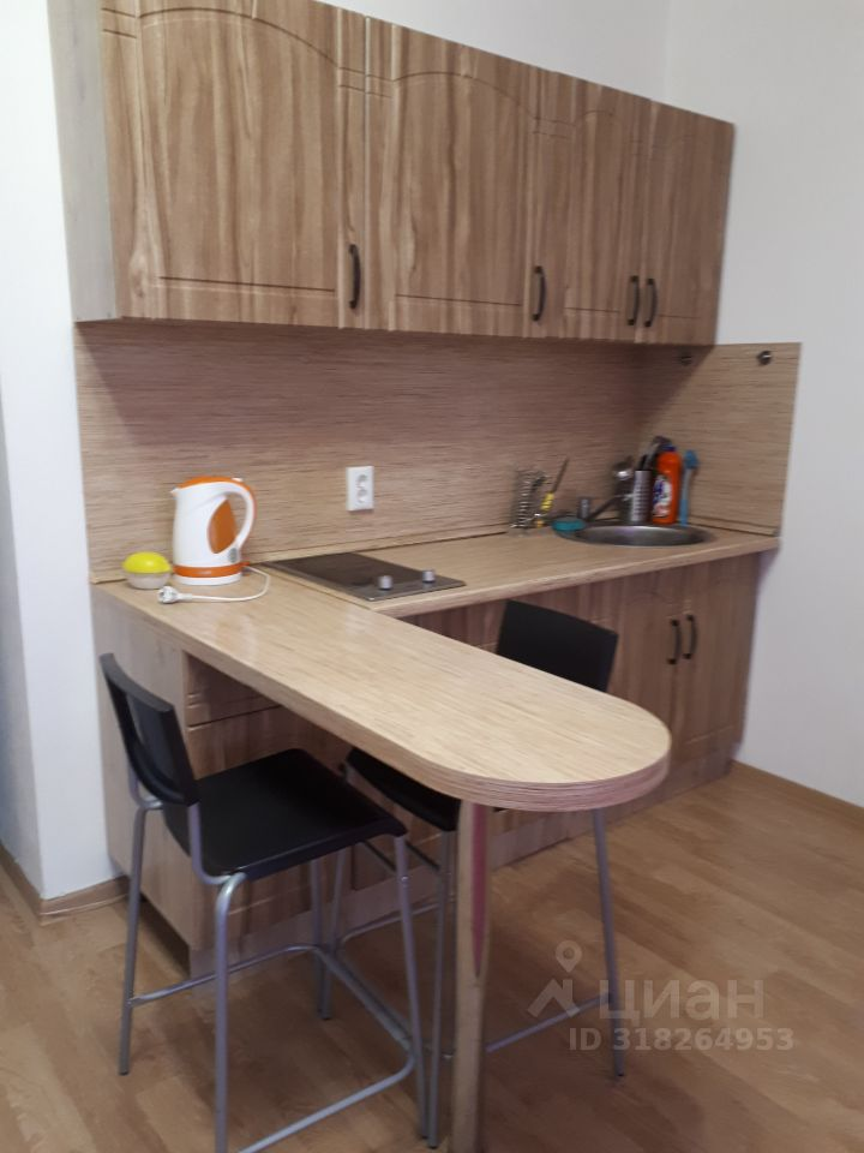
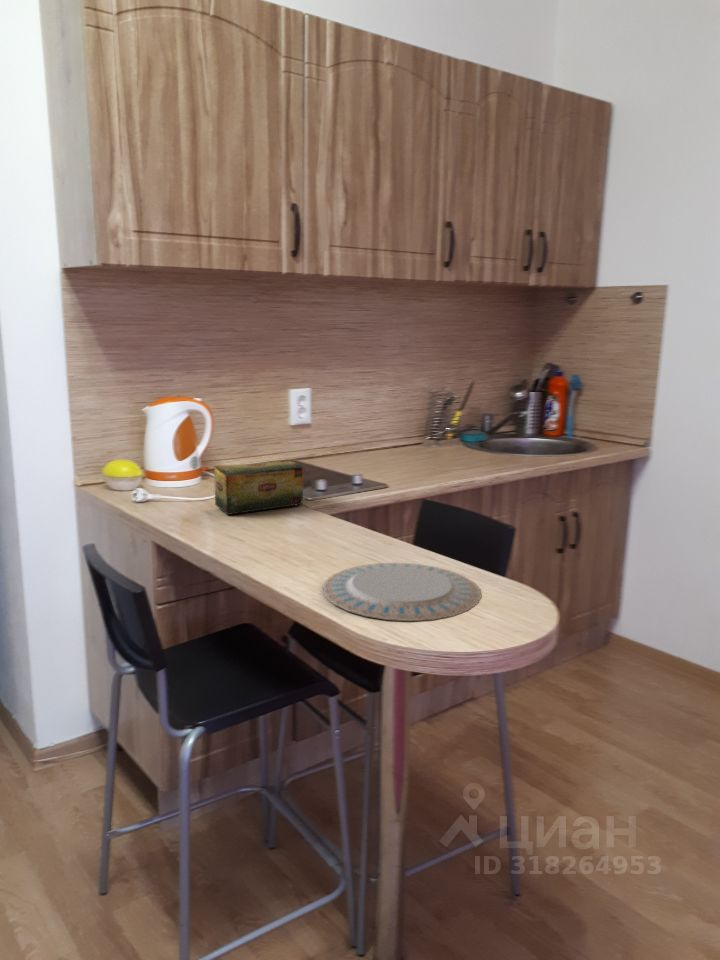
+ chinaware [321,562,482,622]
+ tea box [213,459,305,516]
